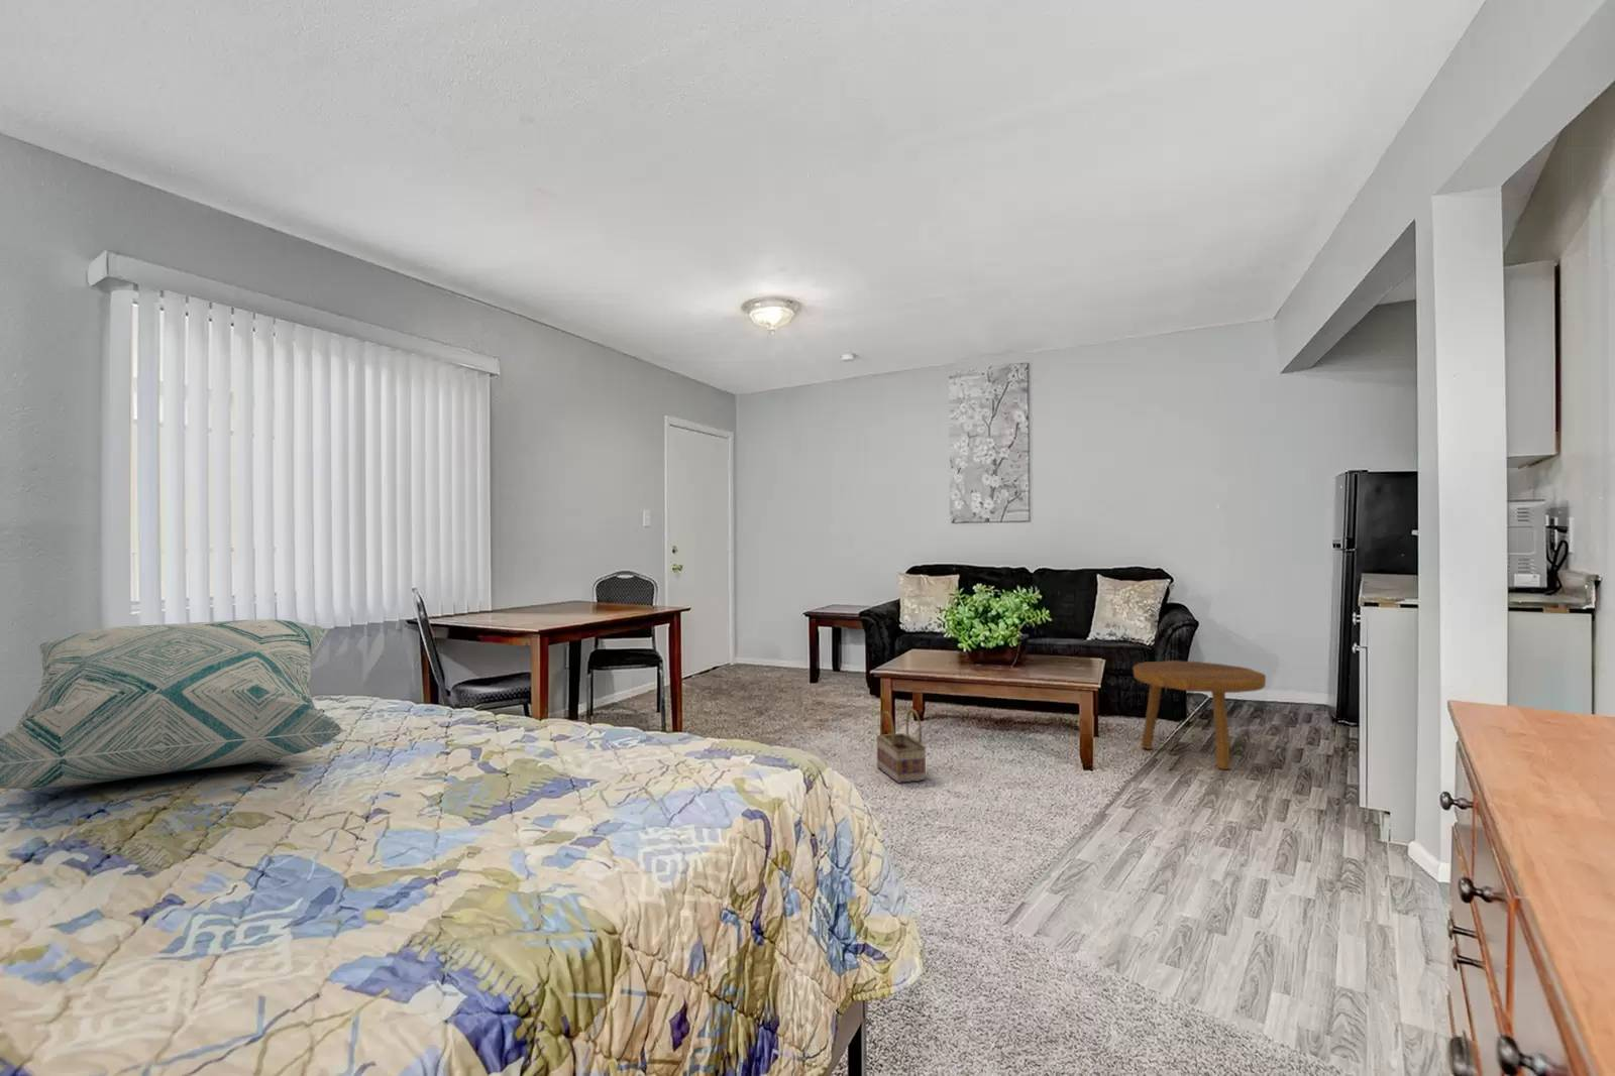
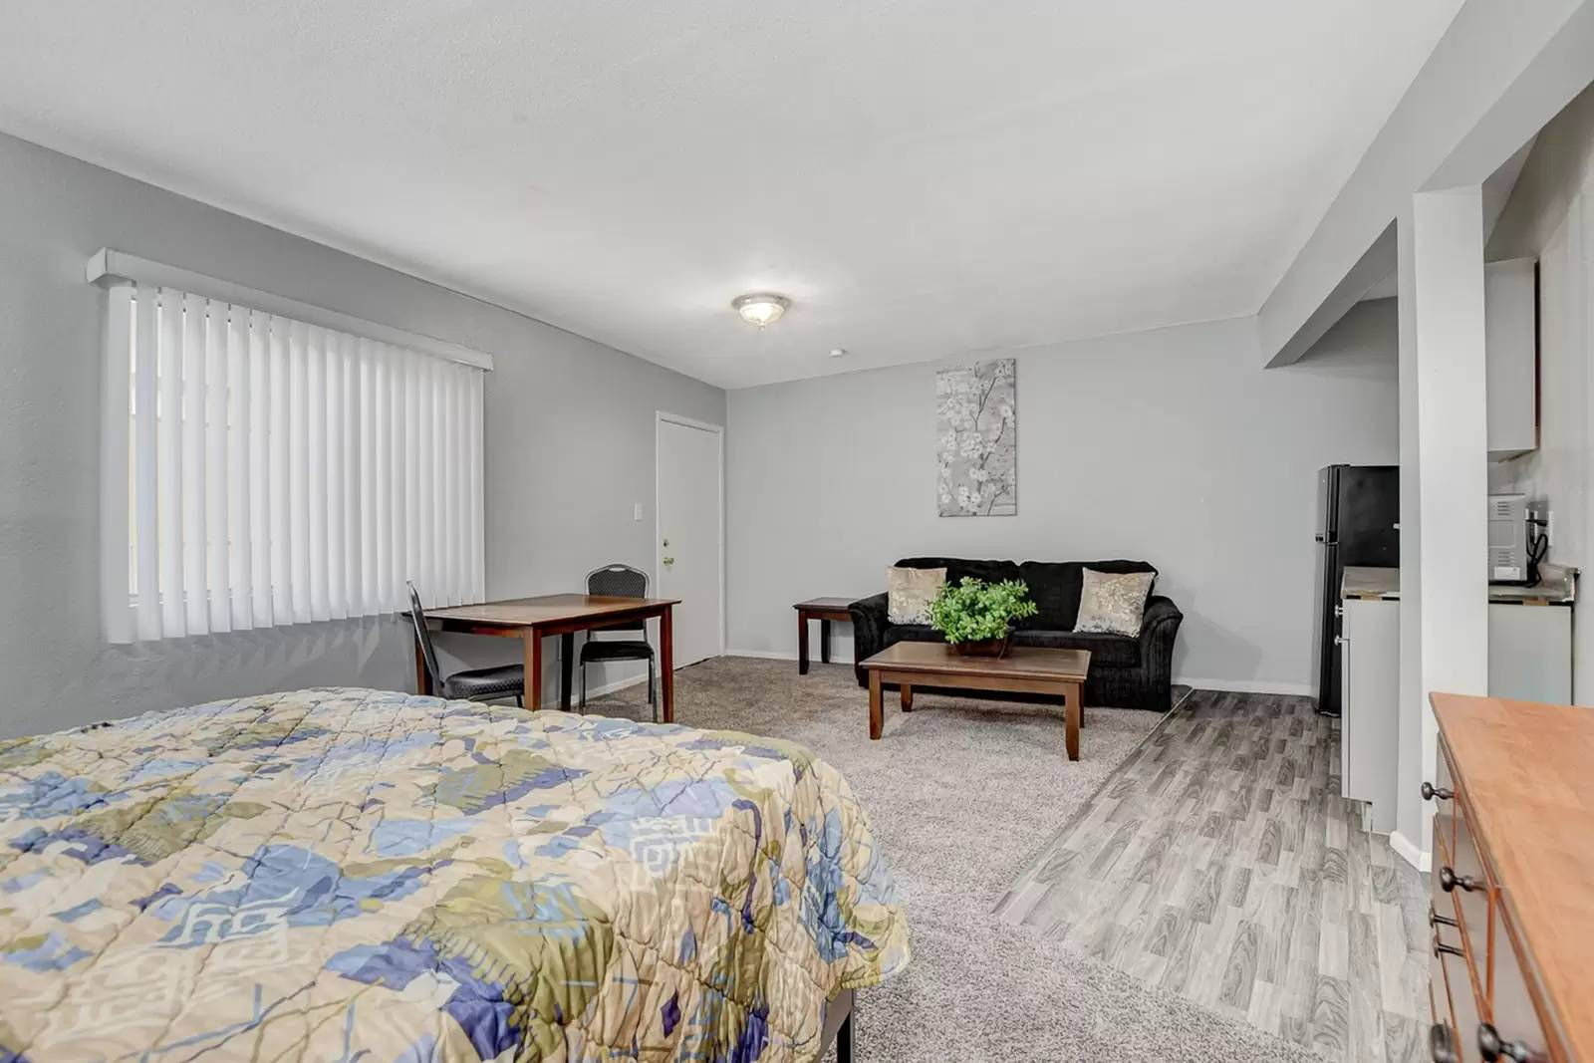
- decorative pillow [0,618,347,790]
- basket [875,707,928,784]
- footstool [1132,659,1267,771]
